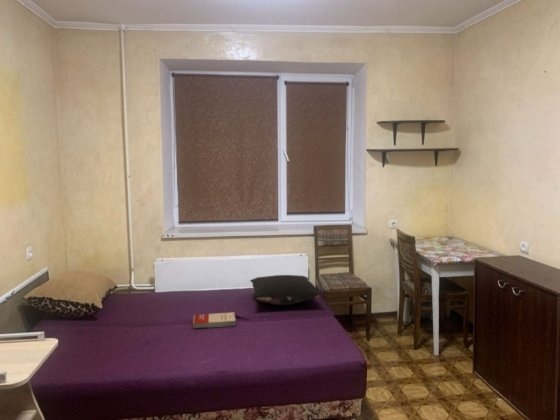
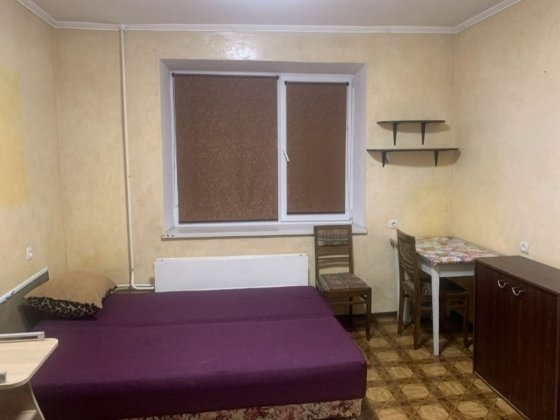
- pillow [249,274,323,306]
- book [192,311,237,330]
